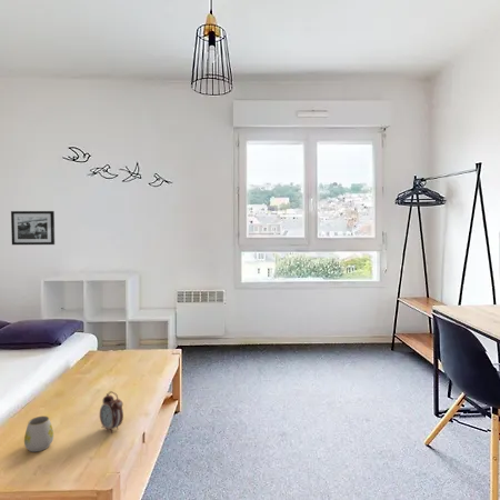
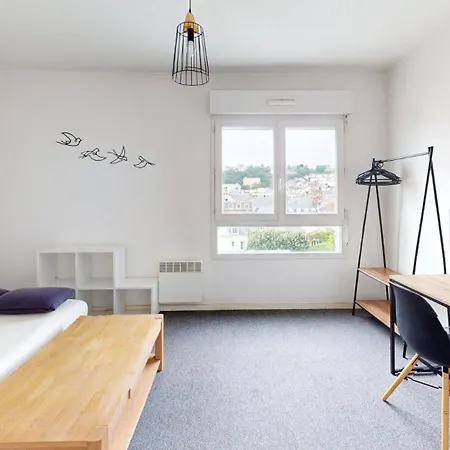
- picture frame [10,210,56,246]
- alarm clock [99,391,124,434]
- mug [23,416,54,453]
